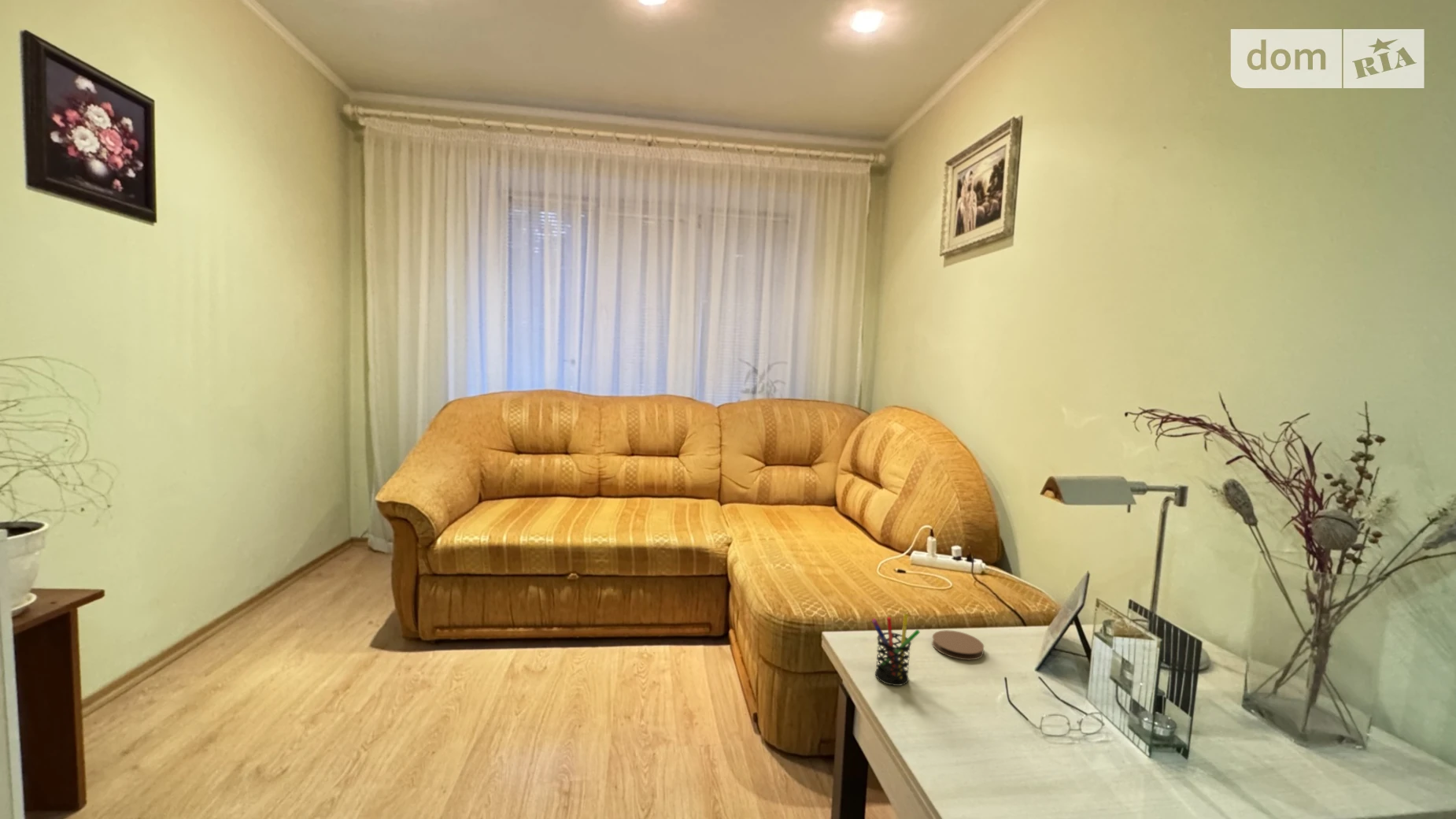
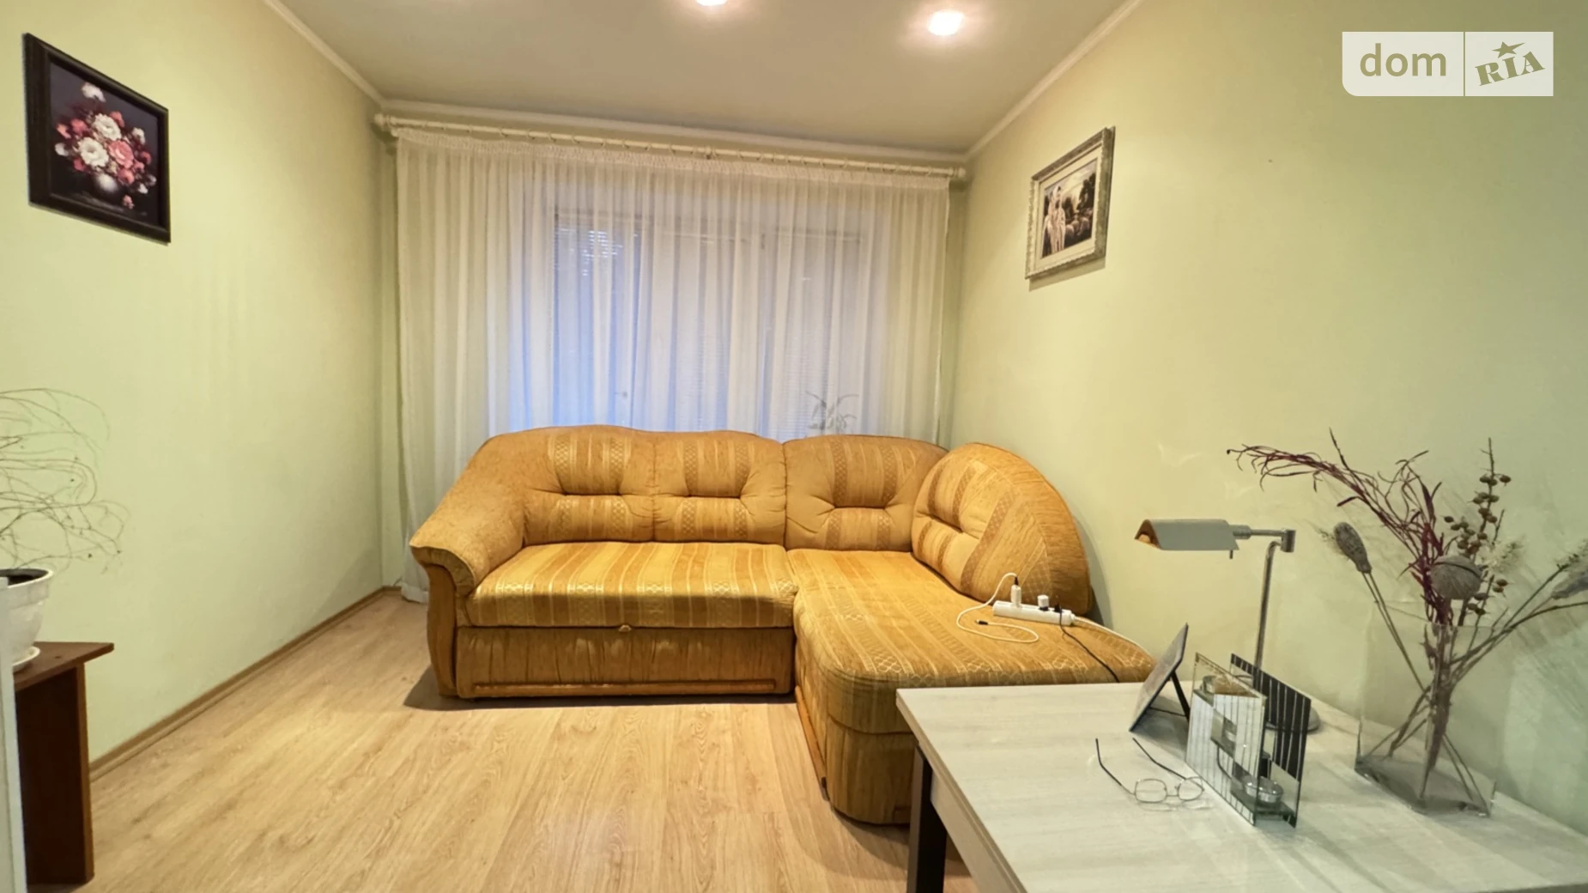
- coaster [931,629,985,661]
- pen holder [871,613,921,687]
